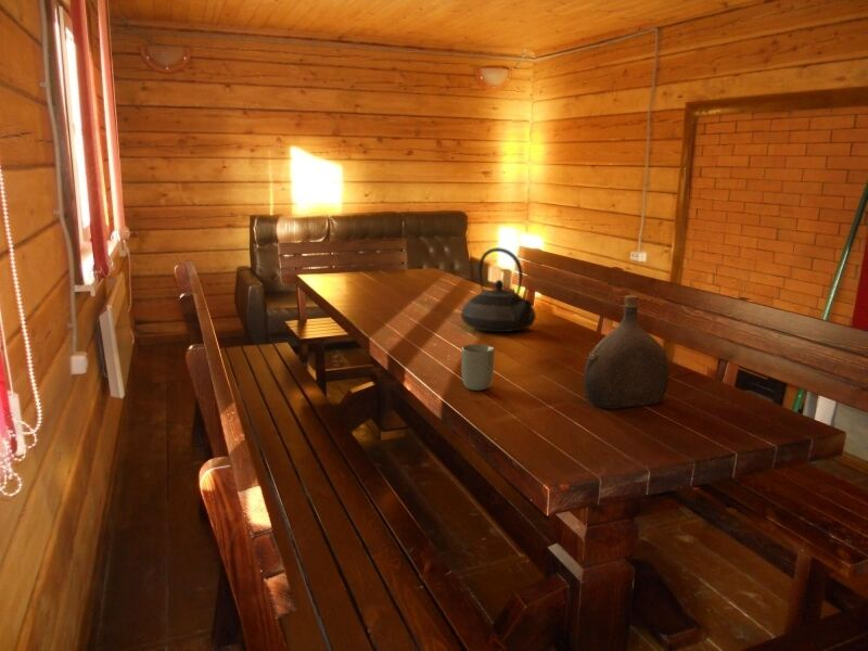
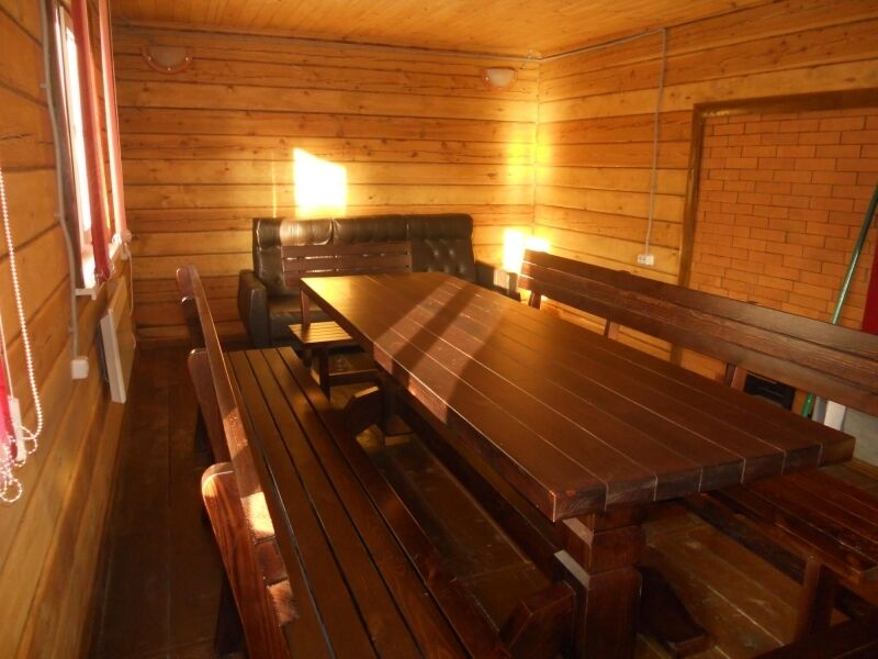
- cup [460,343,496,392]
- teapot [460,246,537,333]
- water jug [583,294,671,410]
